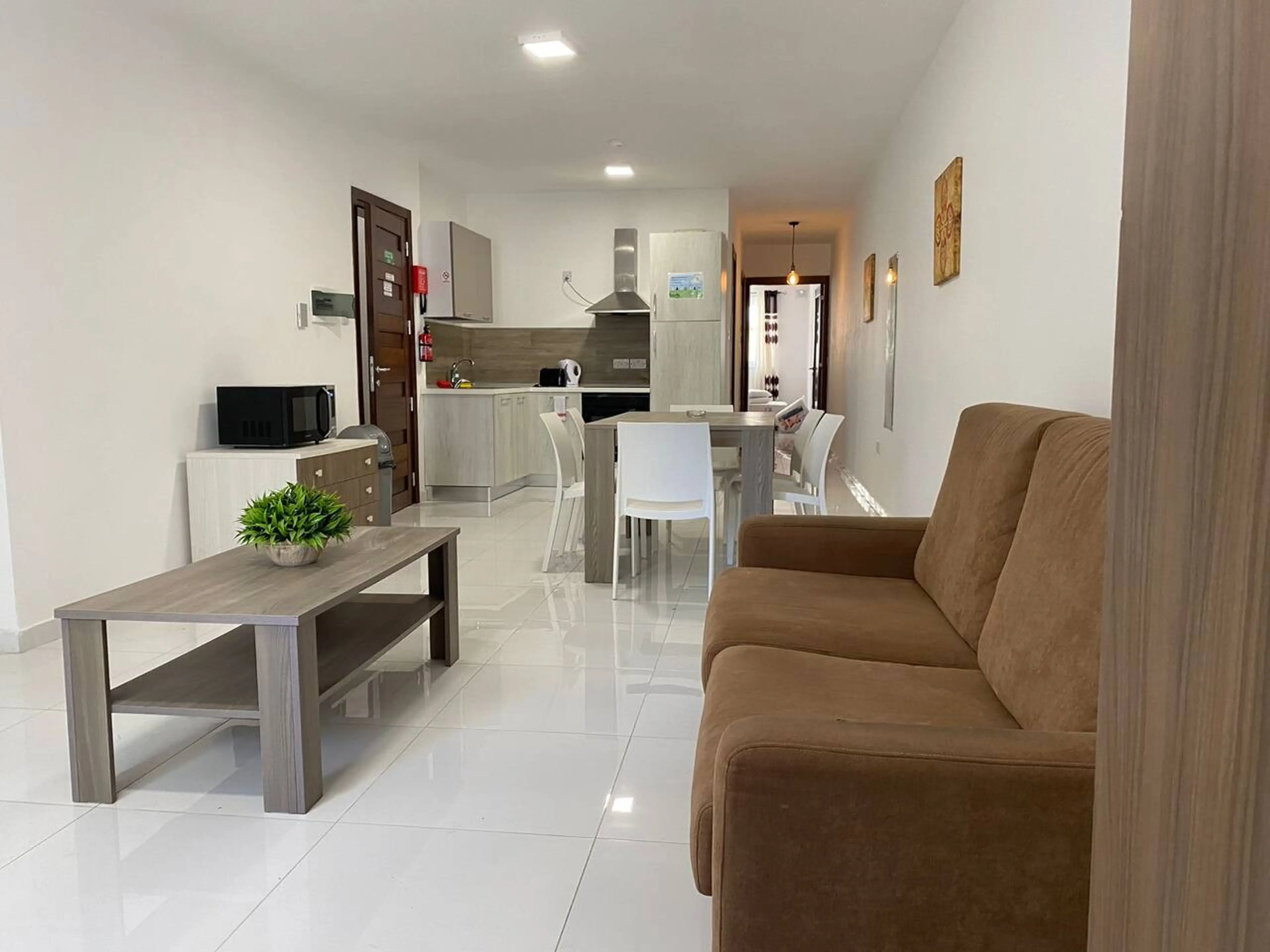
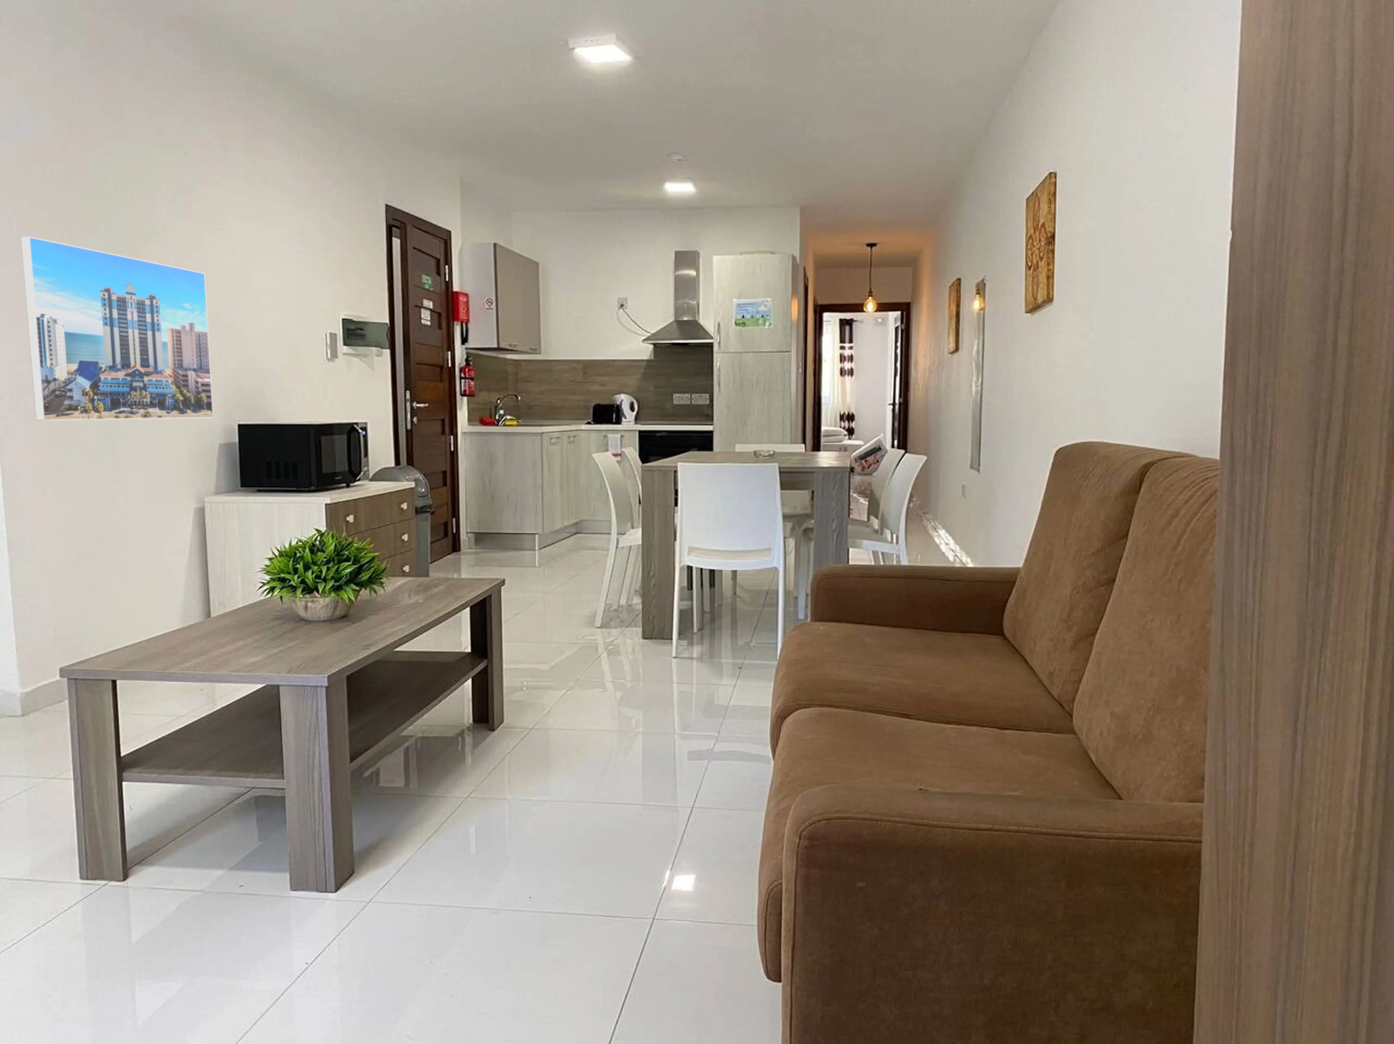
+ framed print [21,236,214,421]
